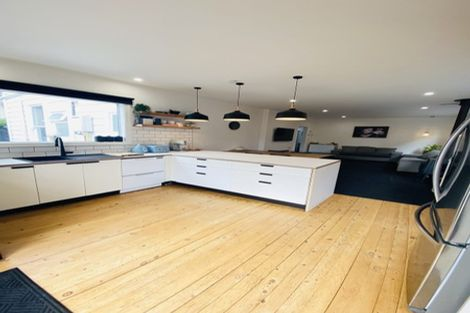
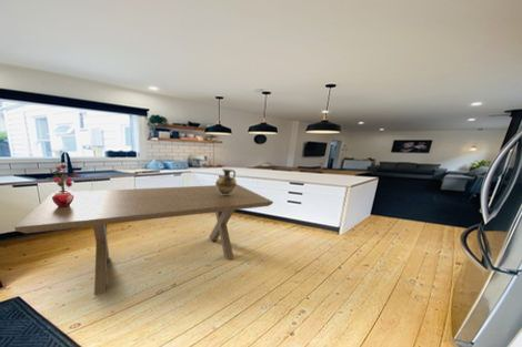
+ potted plant [48,164,79,207]
+ ceramic jug [214,167,238,195]
+ dining table [13,183,274,296]
